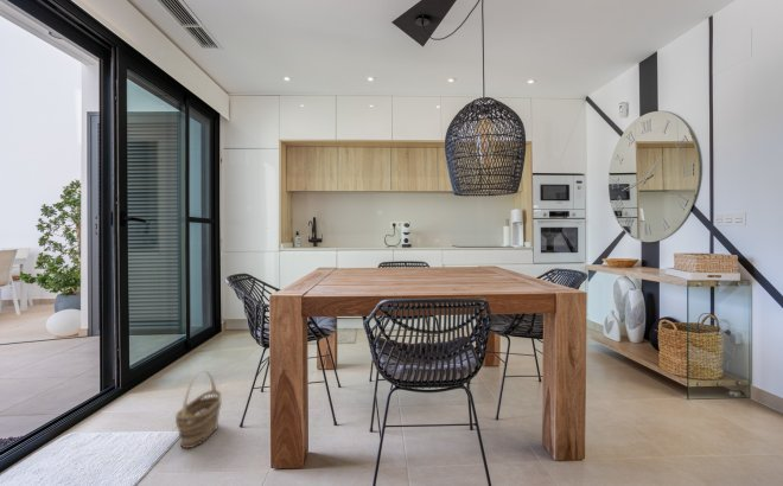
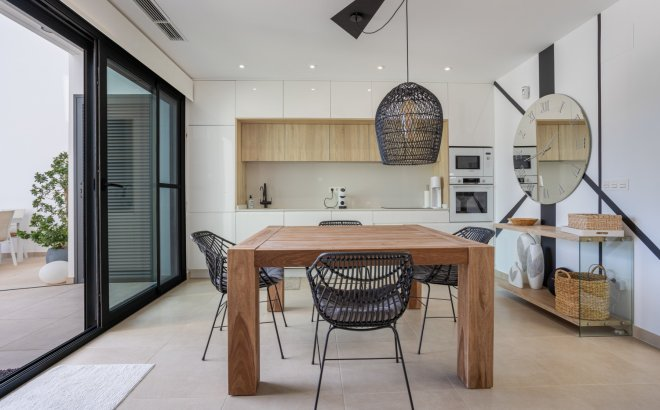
- basket [174,370,222,449]
